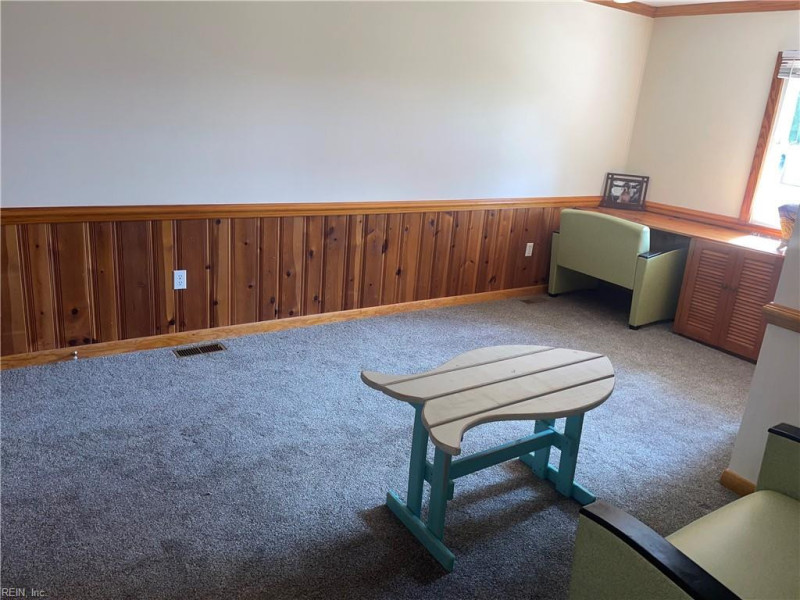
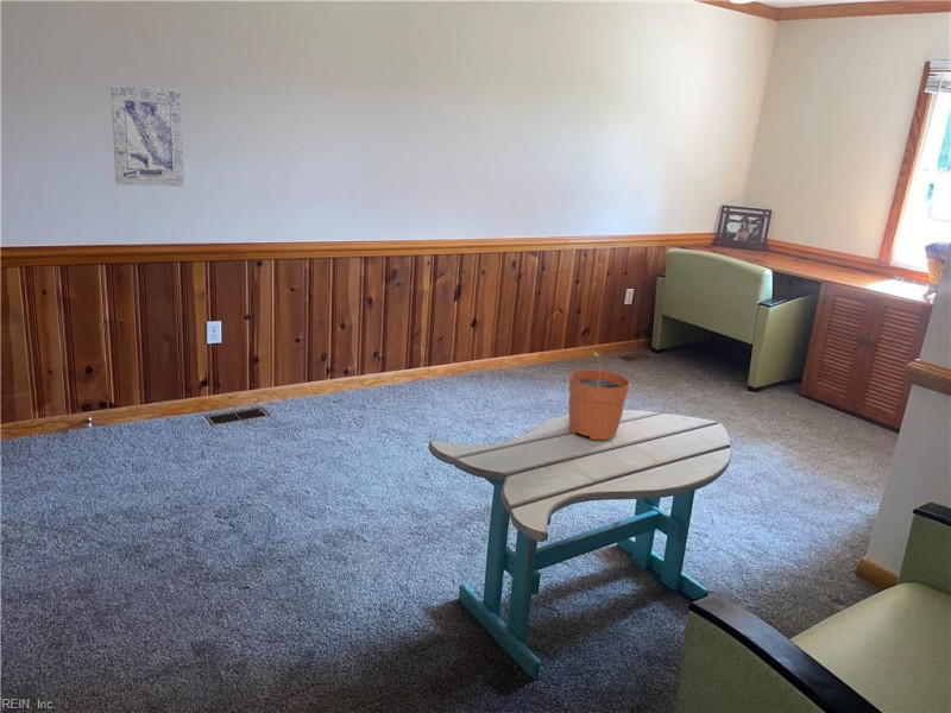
+ plant pot [568,351,631,441]
+ wall art [109,83,185,188]
